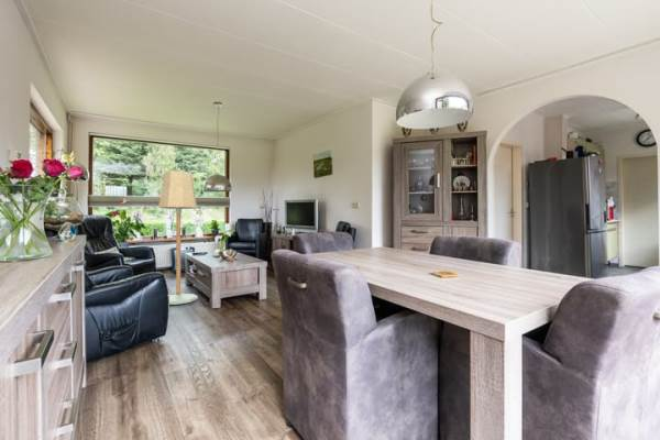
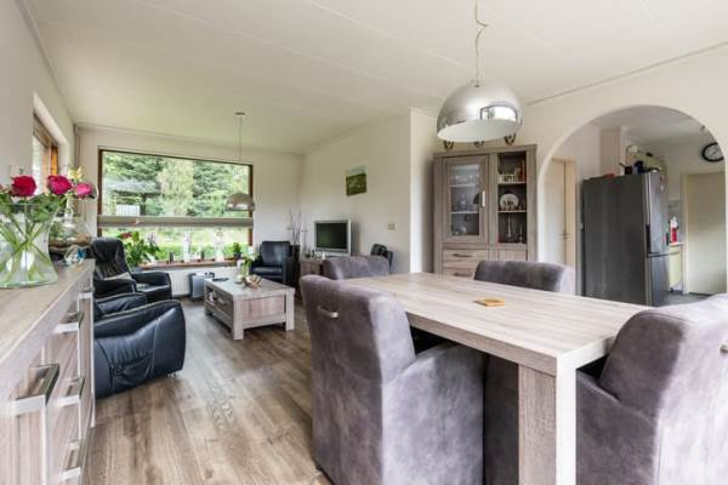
- floor lamp [157,169,199,306]
